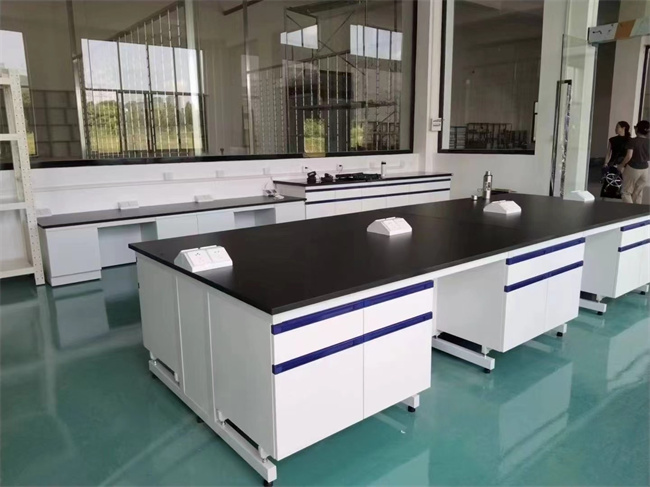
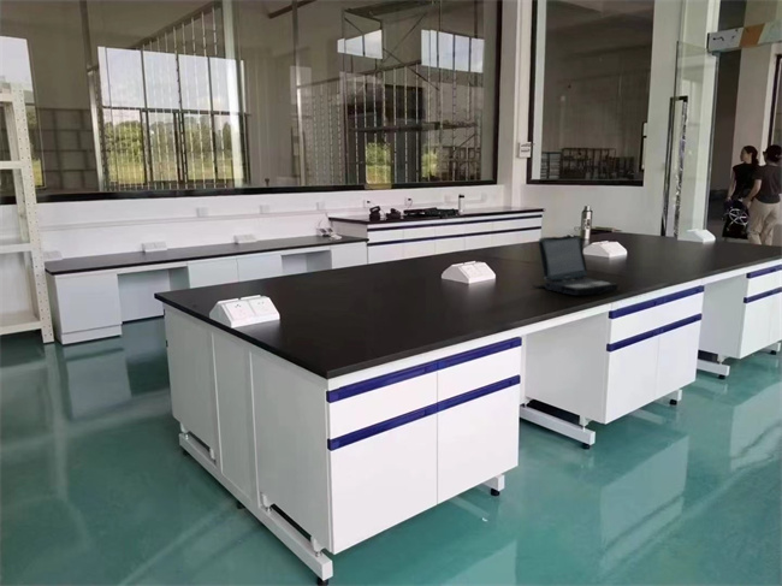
+ laptop [532,235,618,297]
